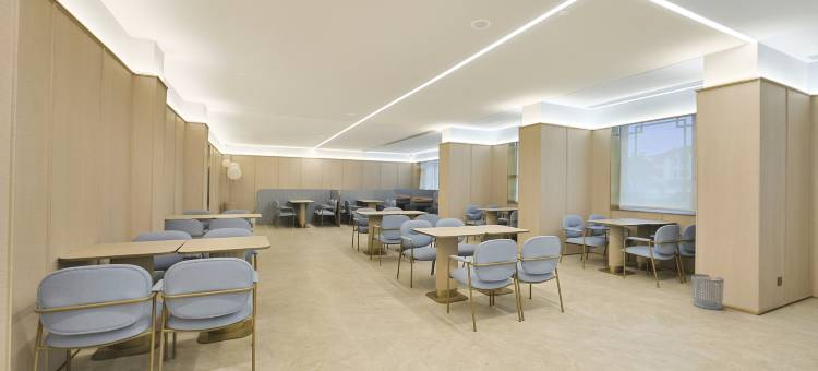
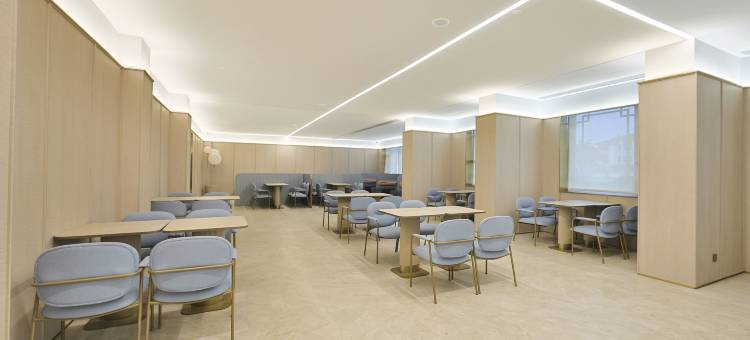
- waste bin [690,273,725,311]
